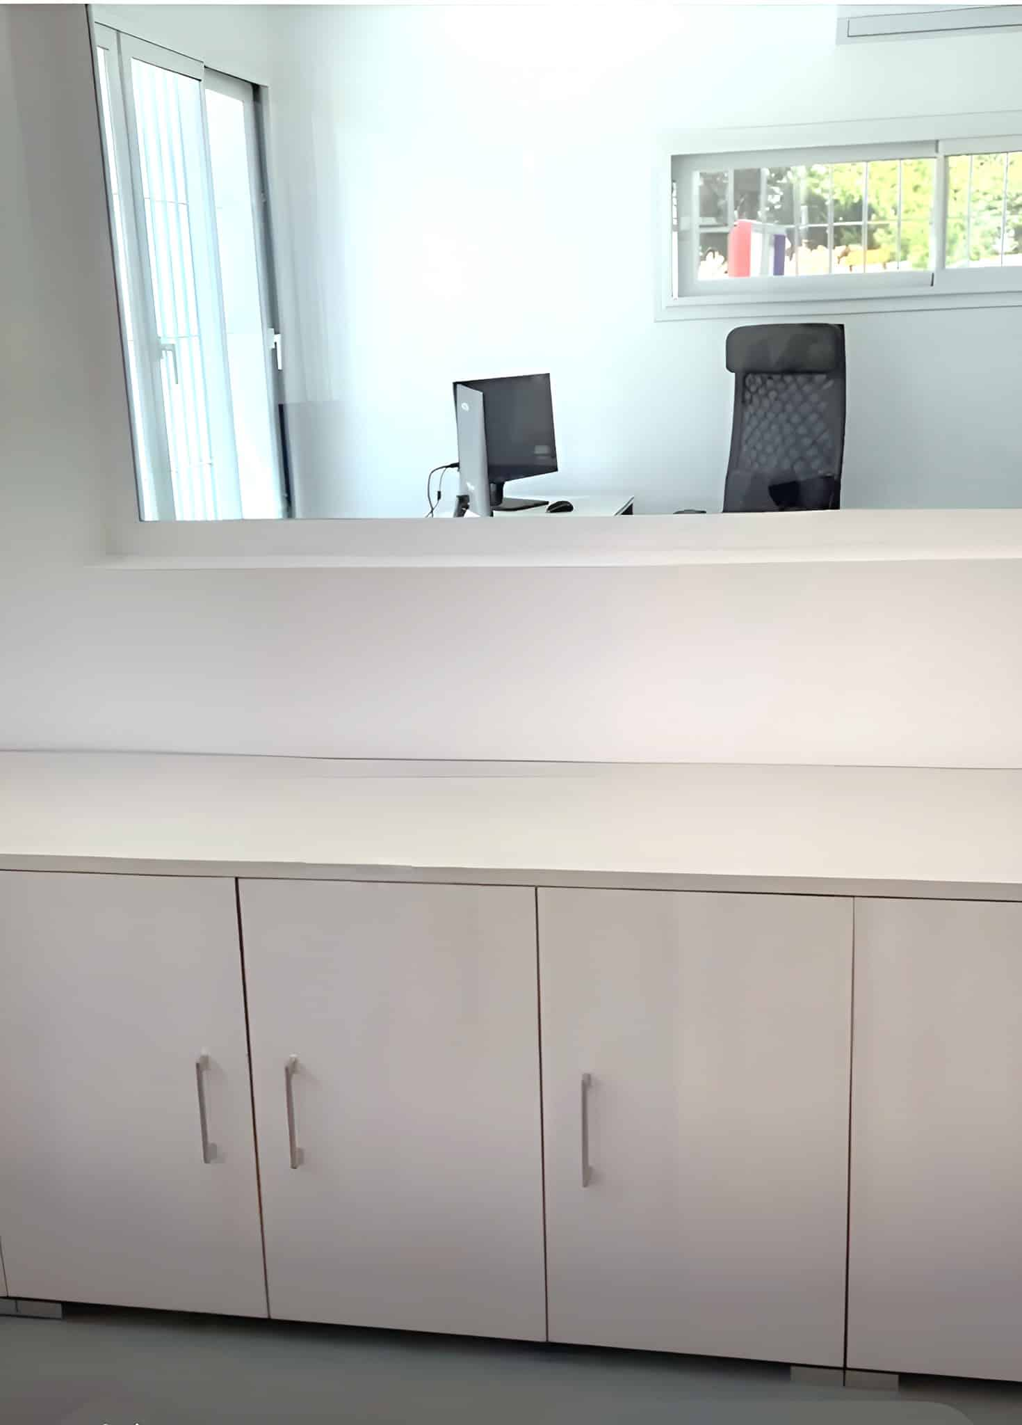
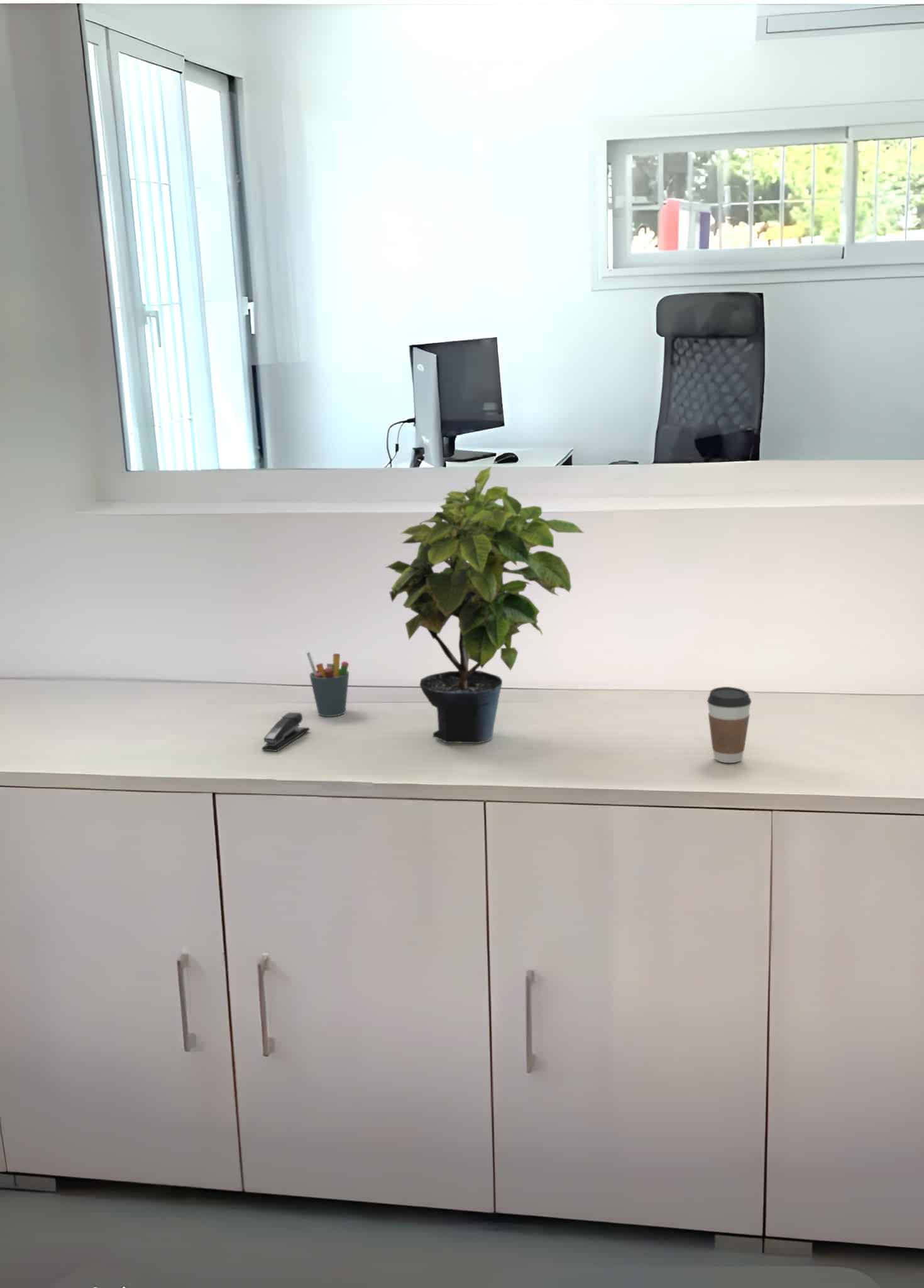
+ stapler [261,712,311,752]
+ pen holder [305,651,349,717]
+ coffee cup [707,686,752,763]
+ potted plant [385,465,585,744]
